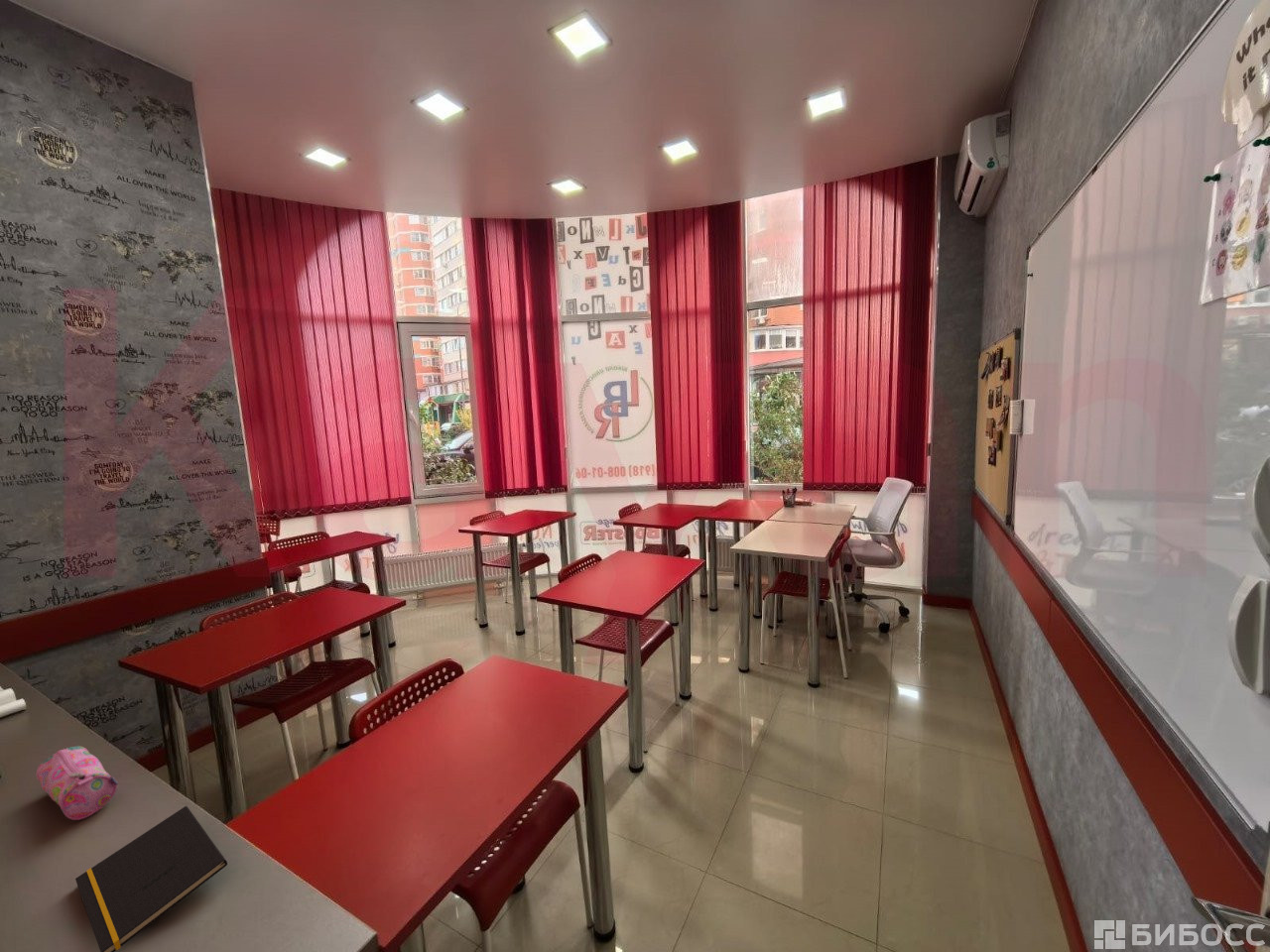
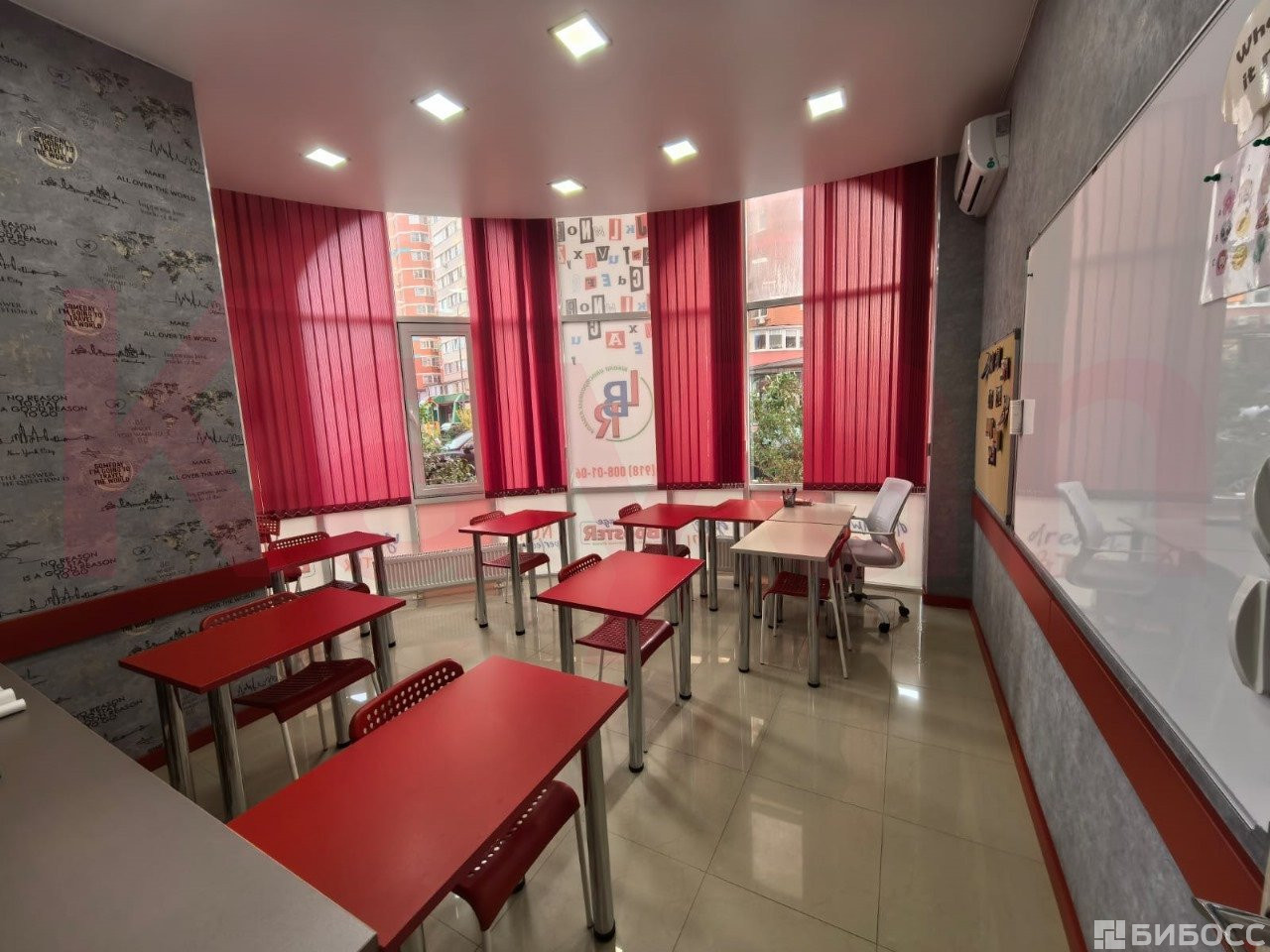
- pencil case [36,745,119,821]
- notepad [74,805,228,952]
